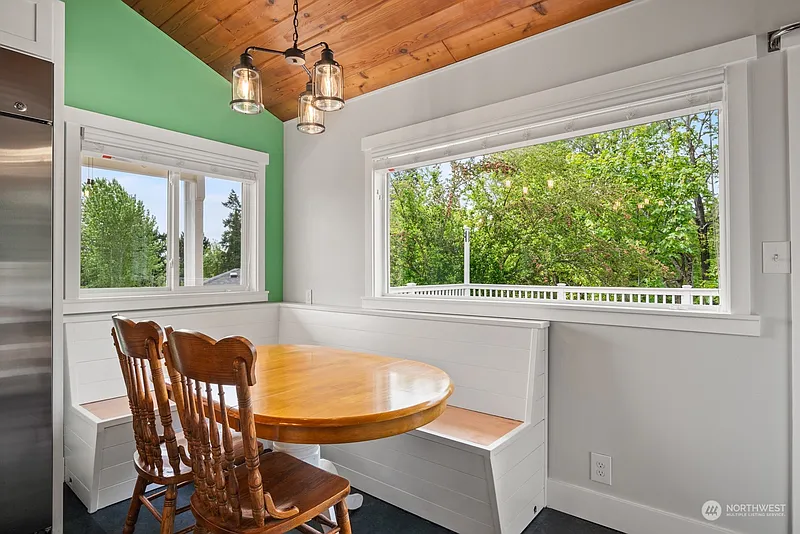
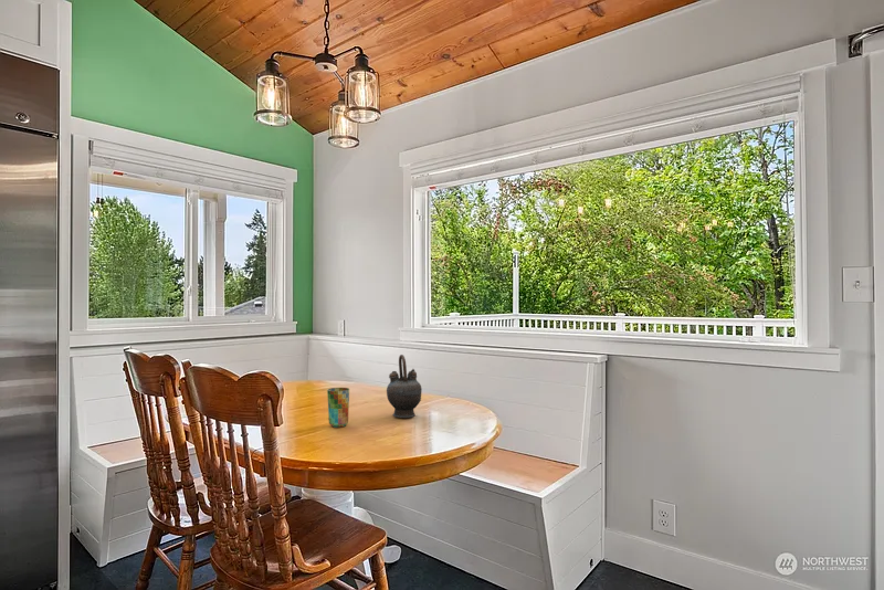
+ teapot [386,354,422,419]
+ cup [326,387,350,429]
